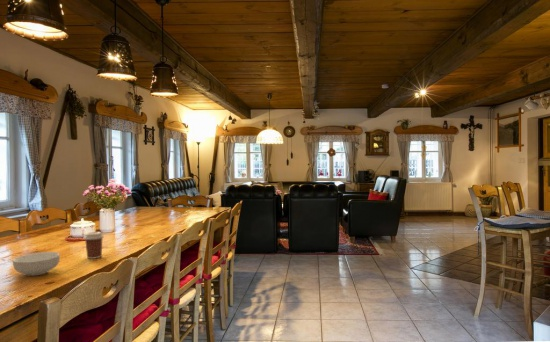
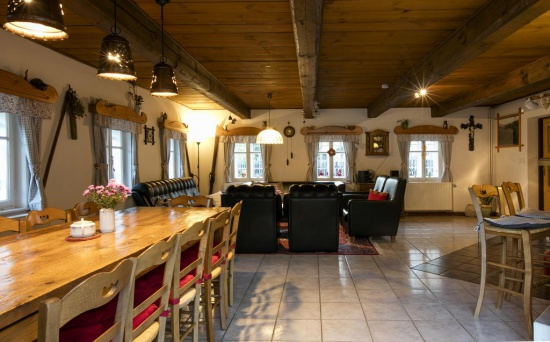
- coffee cup [83,231,105,260]
- cereal bowl [12,251,61,277]
